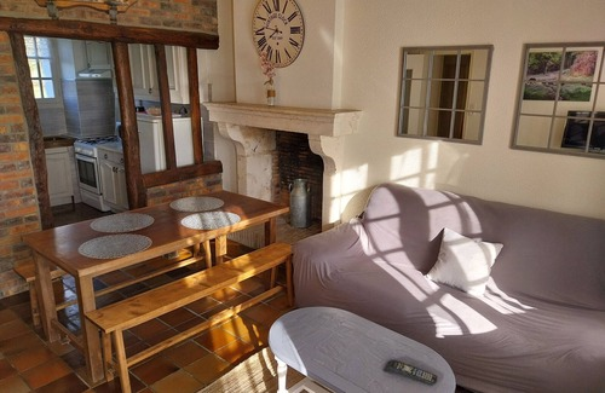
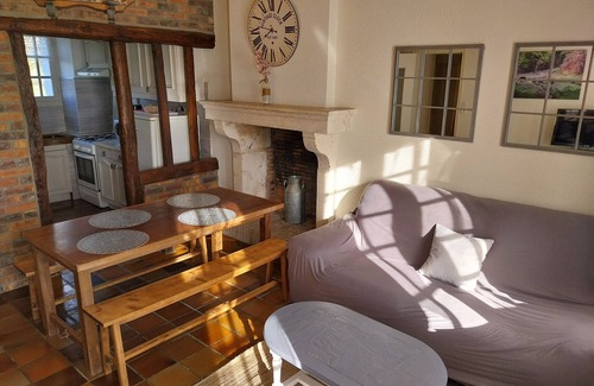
- remote control [382,359,438,387]
